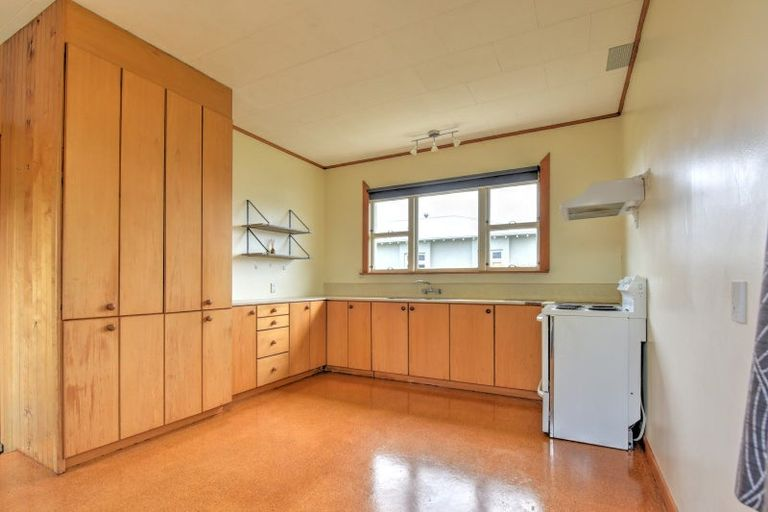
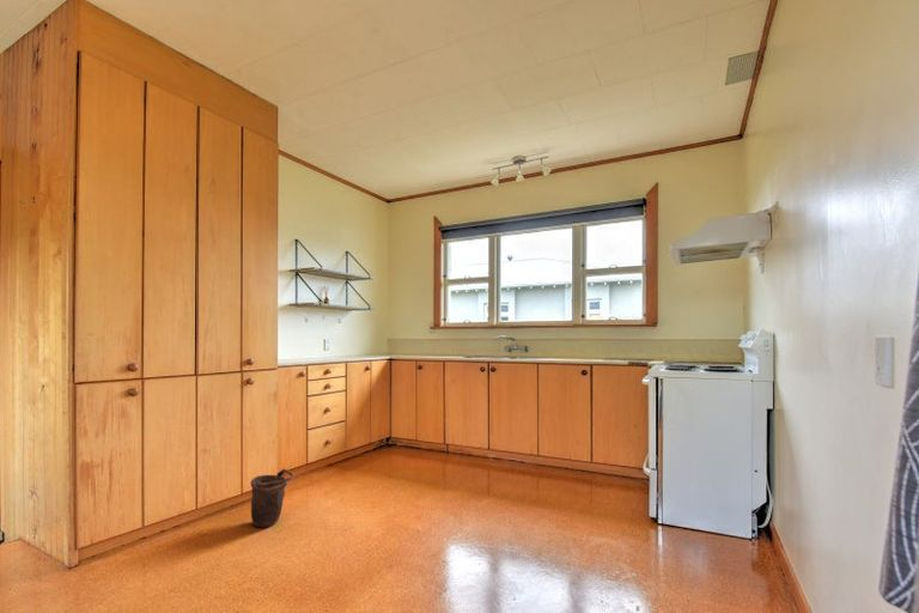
+ bucket [250,468,294,528]
